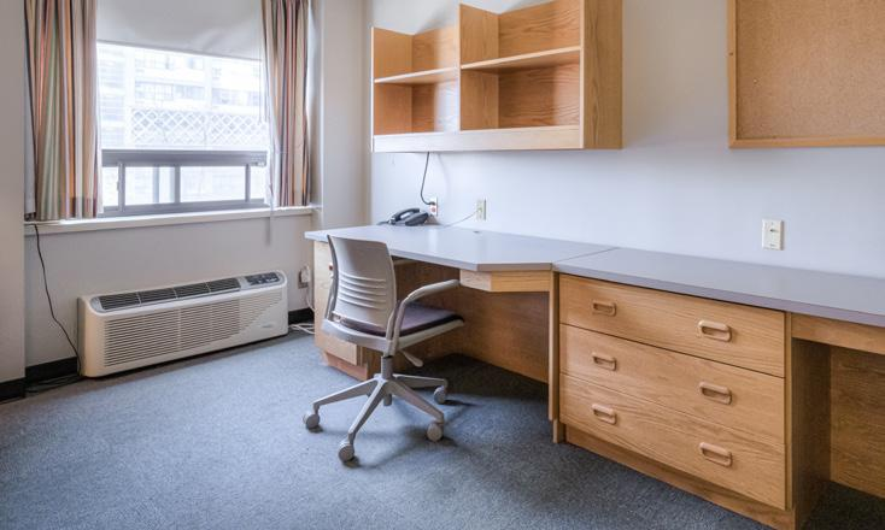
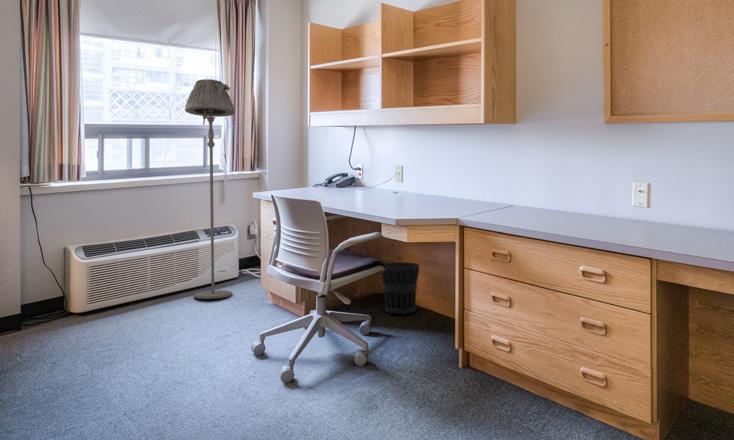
+ floor lamp [184,78,236,300]
+ wastebasket [380,261,420,315]
